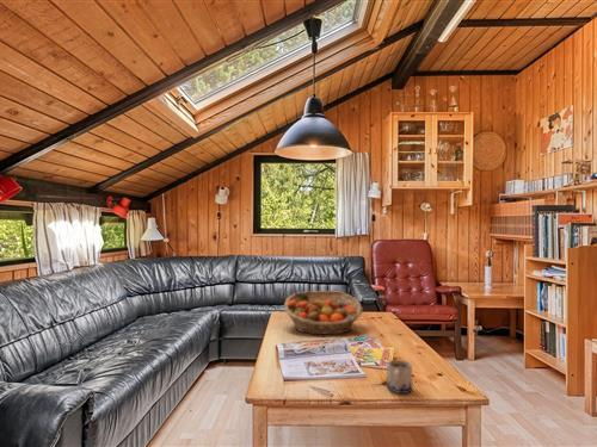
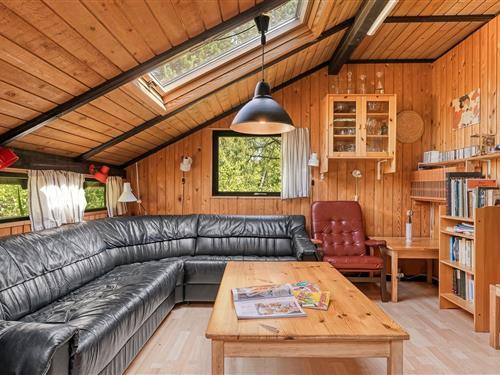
- fruit basket [283,290,364,336]
- mug [386,359,413,395]
